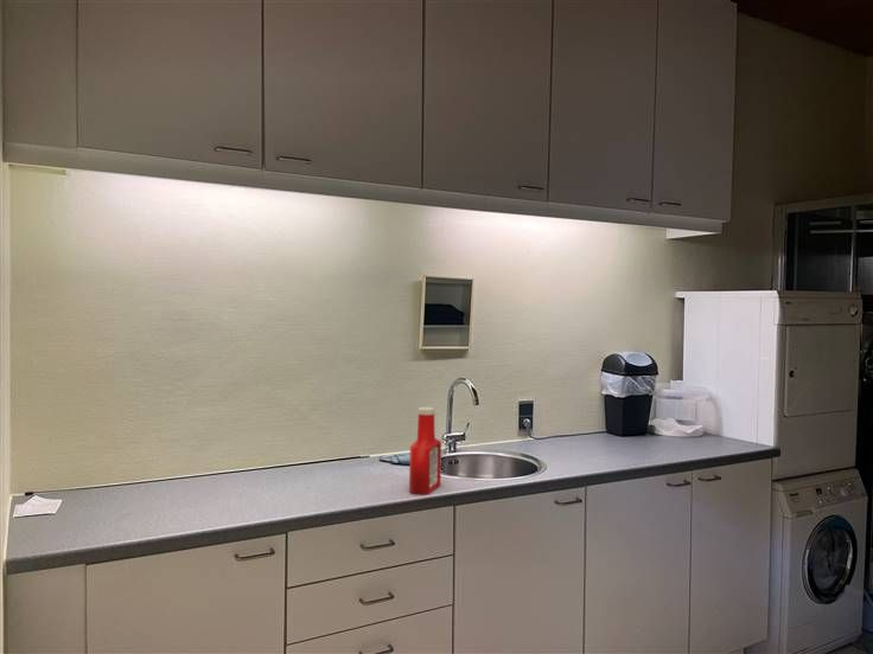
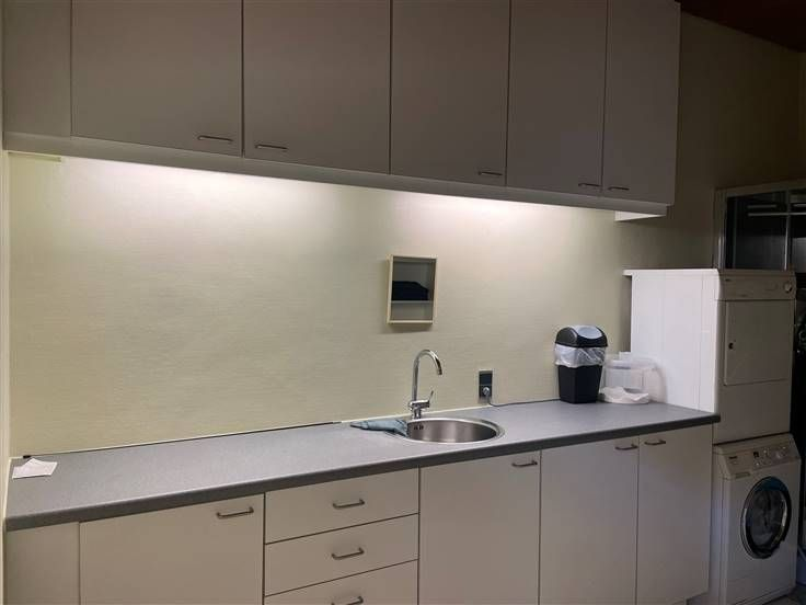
- soap bottle [408,406,442,496]
